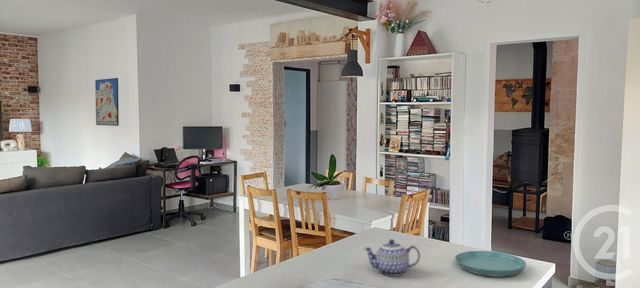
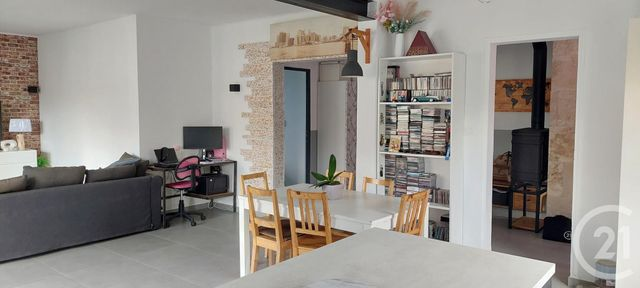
- wall art [94,77,120,127]
- teapot [363,238,421,277]
- saucer [454,250,527,278]
